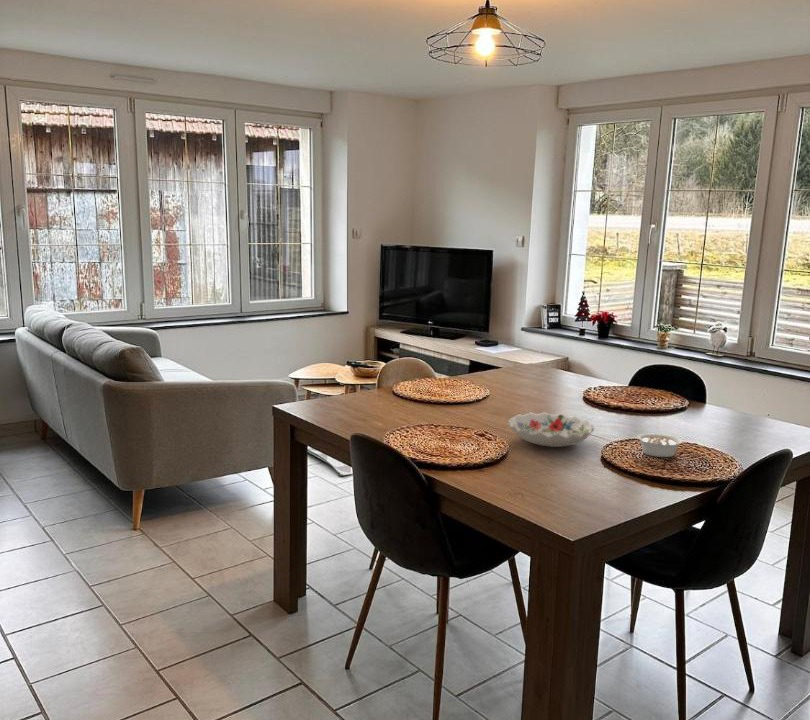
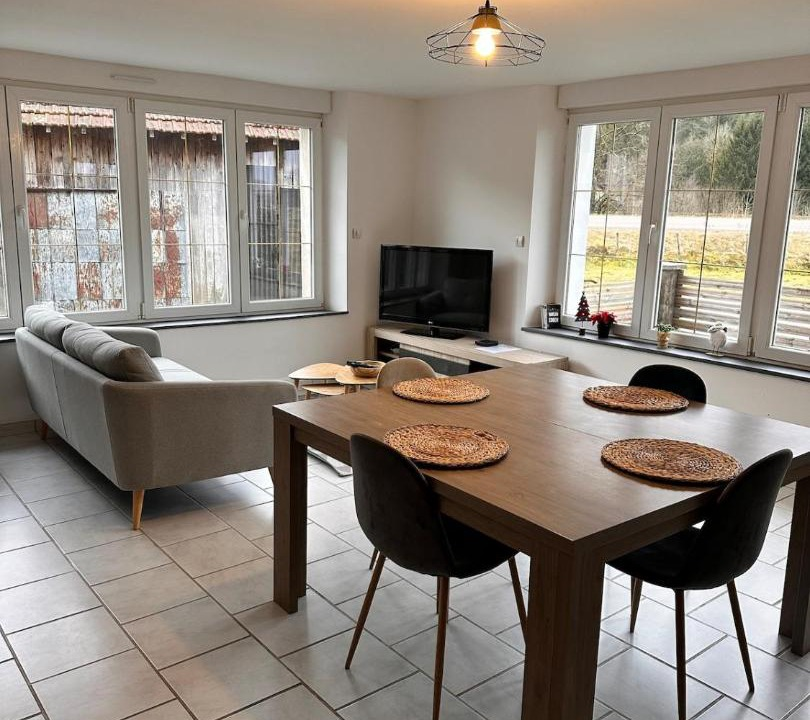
- legume [636,433,686,458]
- decorative bowl [507,411,595,448]
